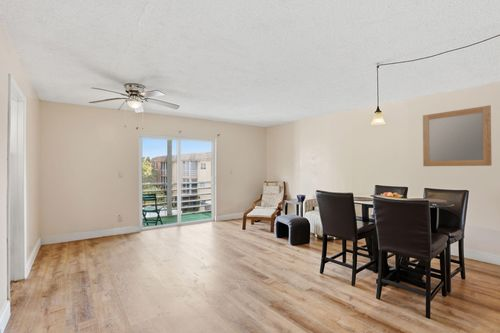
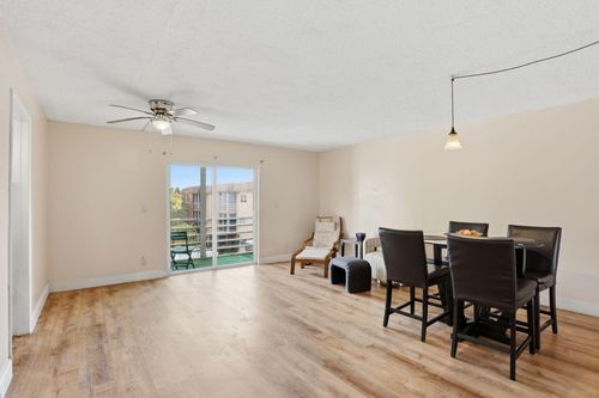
- home mirror [422,104,493,167]
